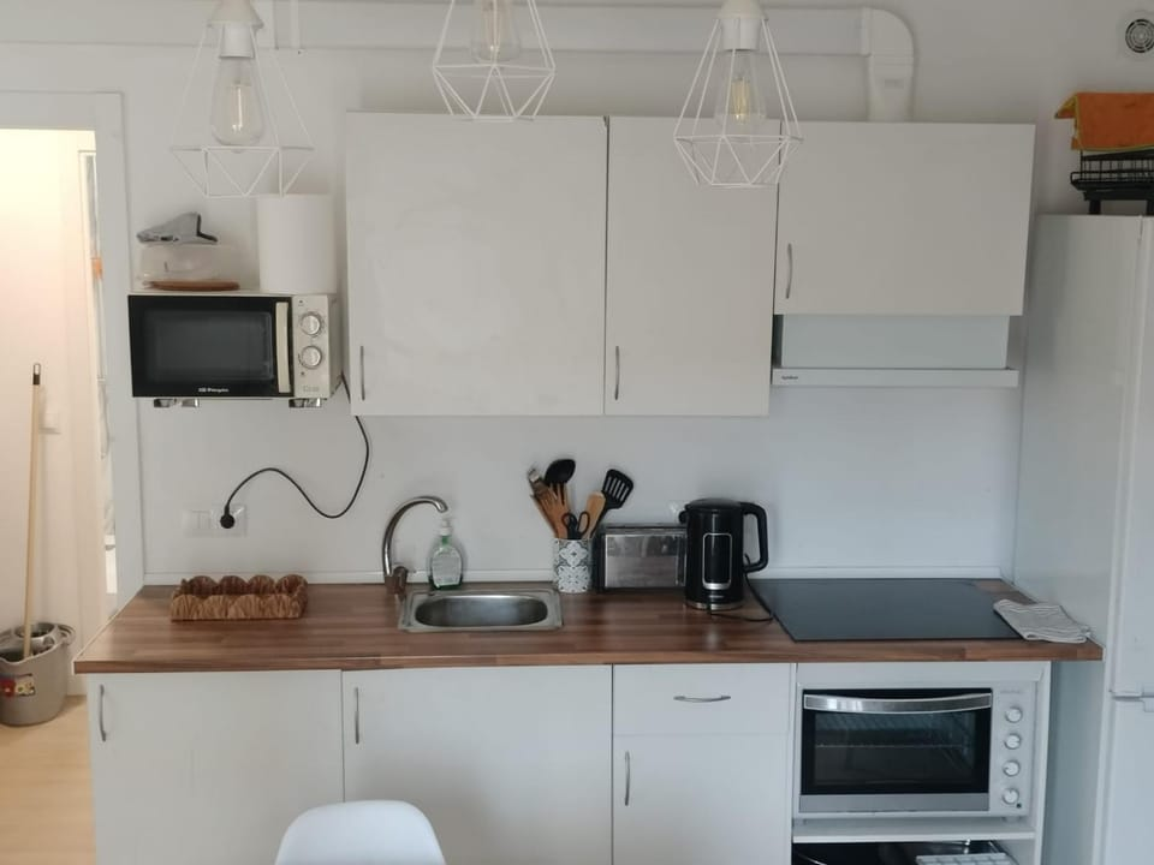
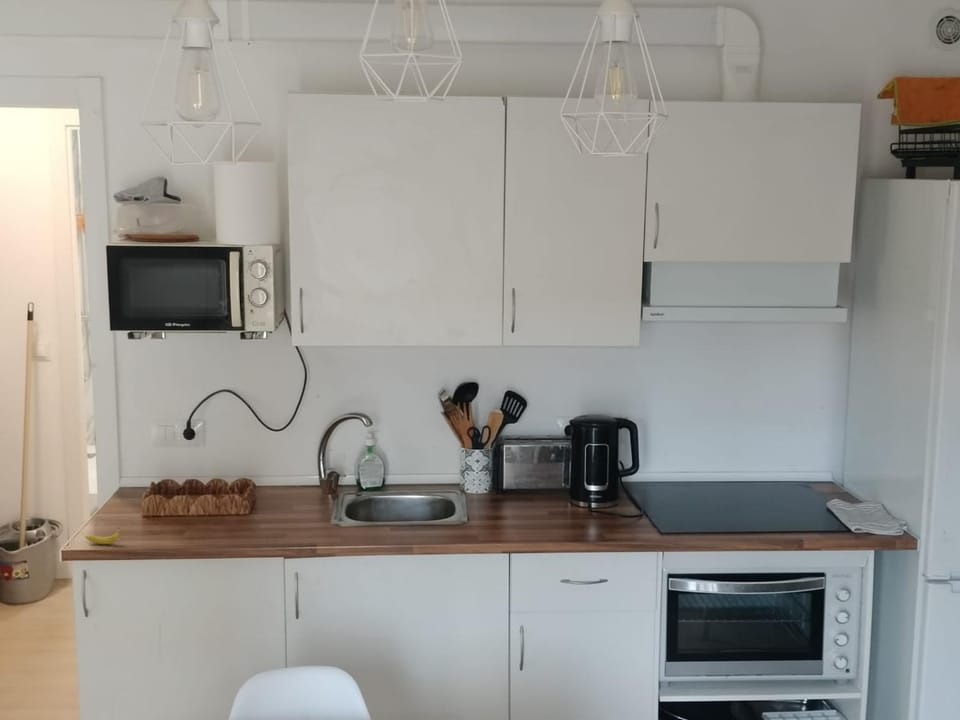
+ fruit [84,527,120,545]
